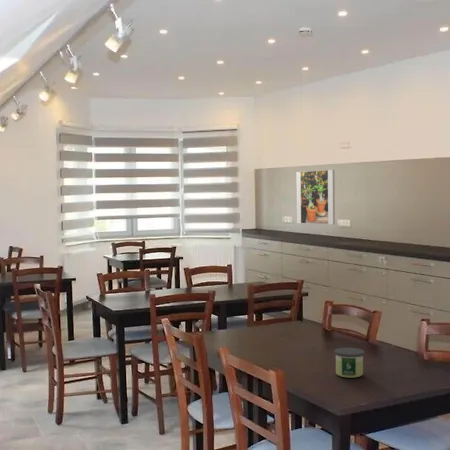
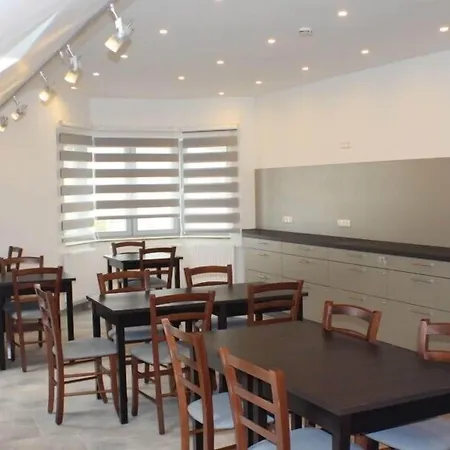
- candle [333,347,365,379]
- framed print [295,169,336,225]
